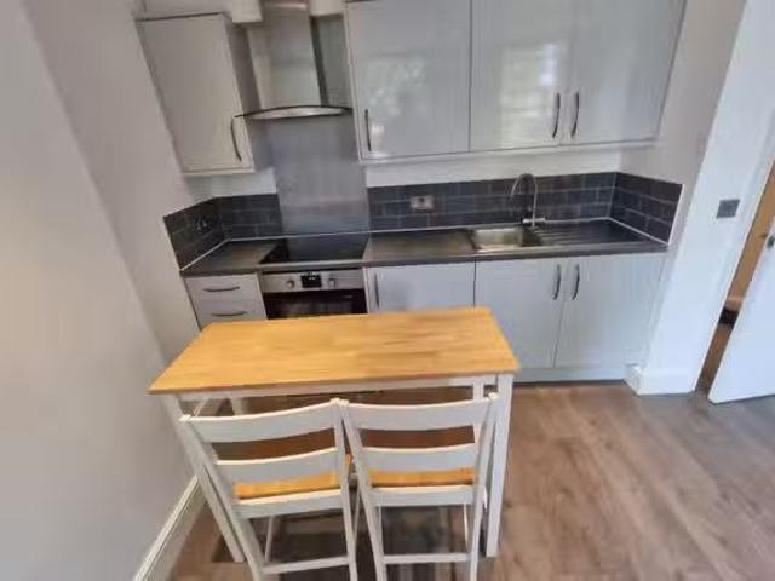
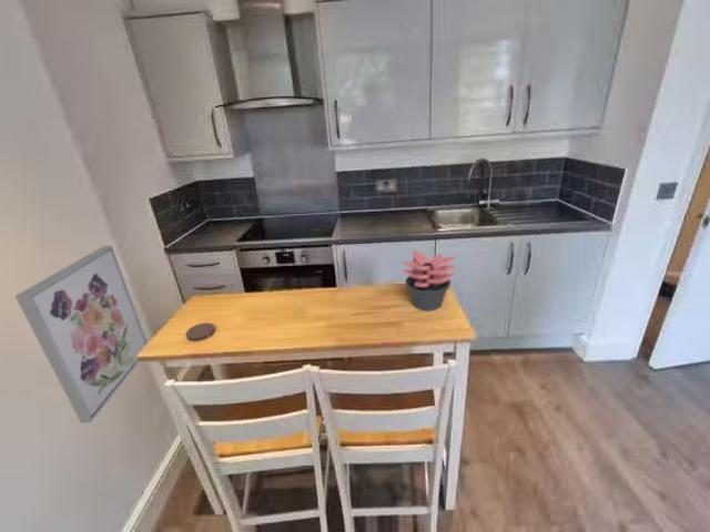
+ coaster [184,321,216,342]
+ succulent plant [400,249,457,313]
+ wall art [14,245,149,424]
